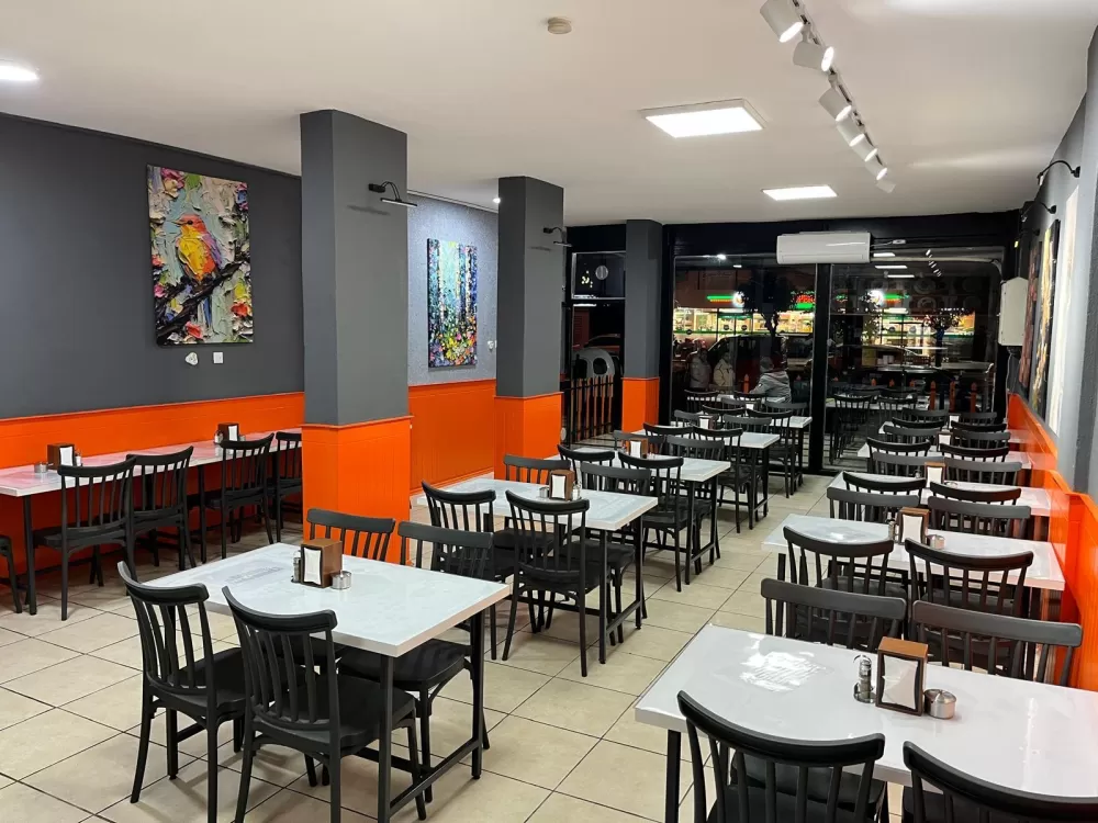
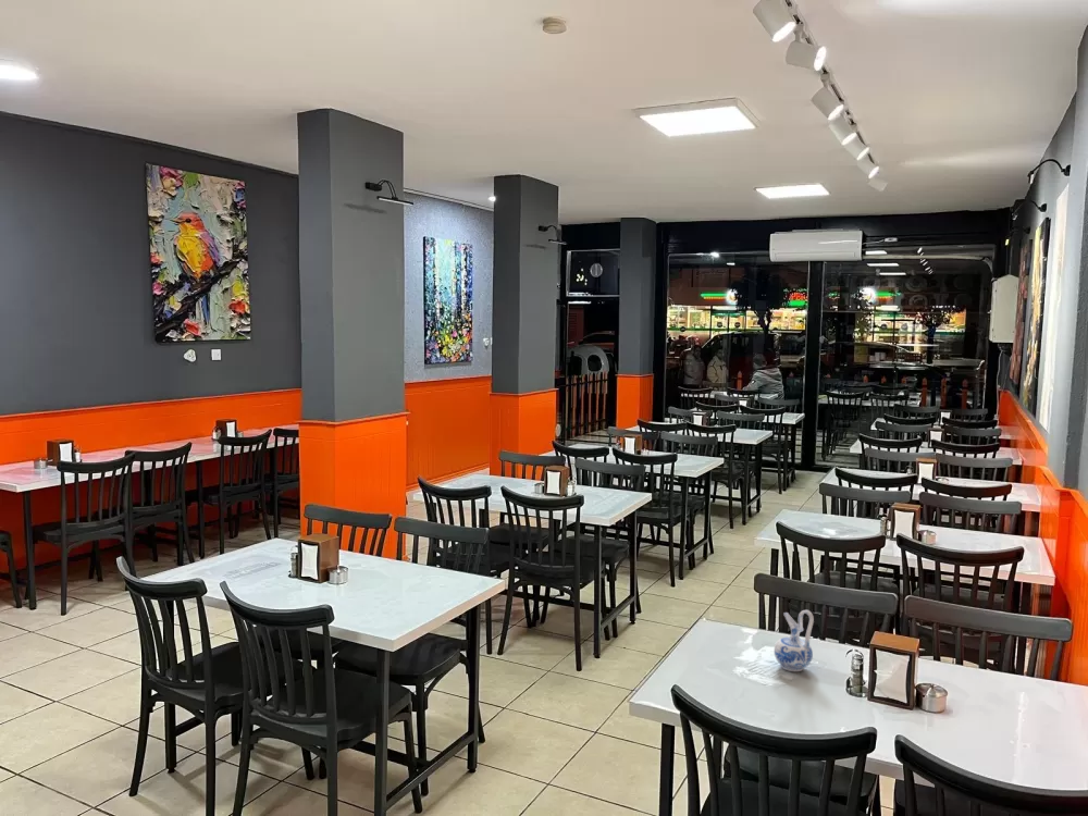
+ ceramic pitcher [774,609,815,672]
